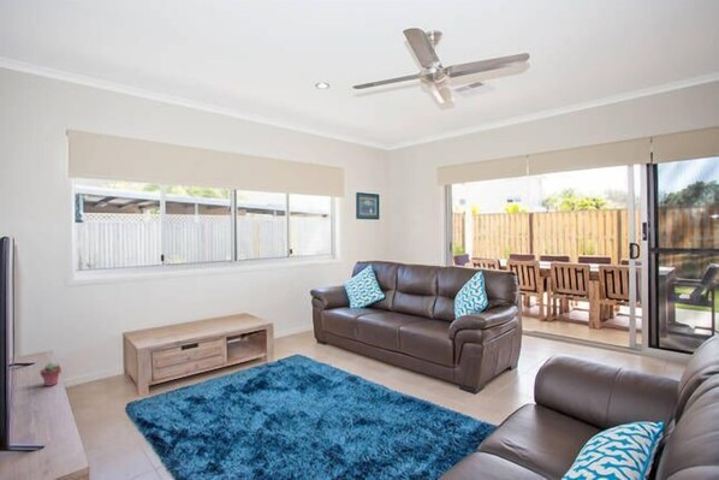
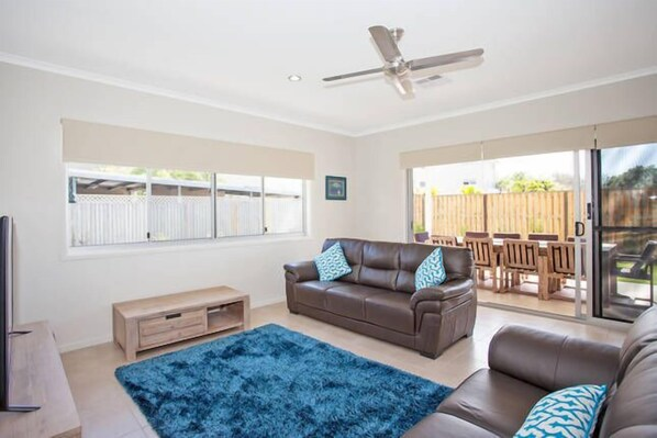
- potted succulent [38,361,63,387]
